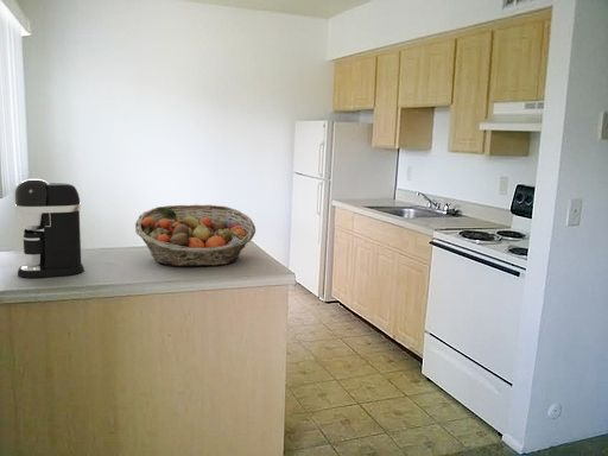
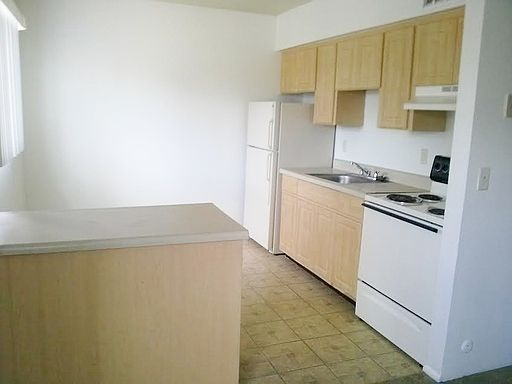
- fruit basket [134,203,256,267]
- coffee maker [14,177,86,279]
